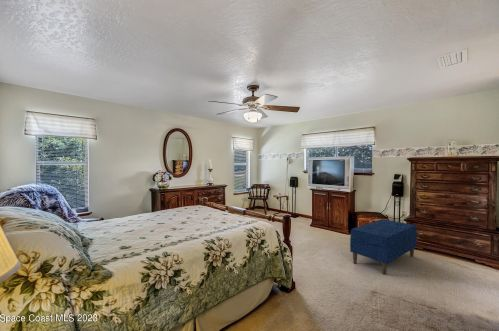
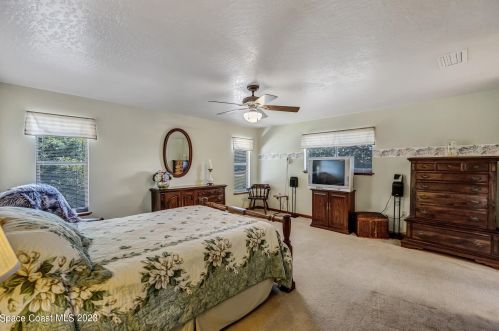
- bench [349,218,418,276]
